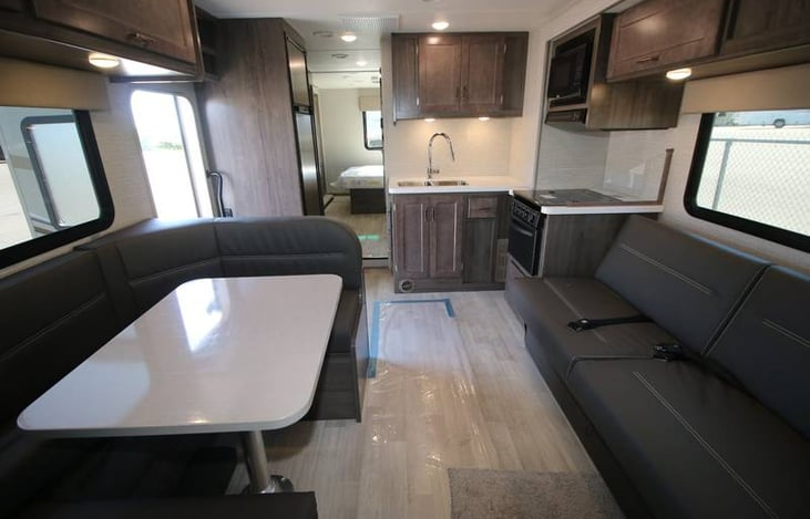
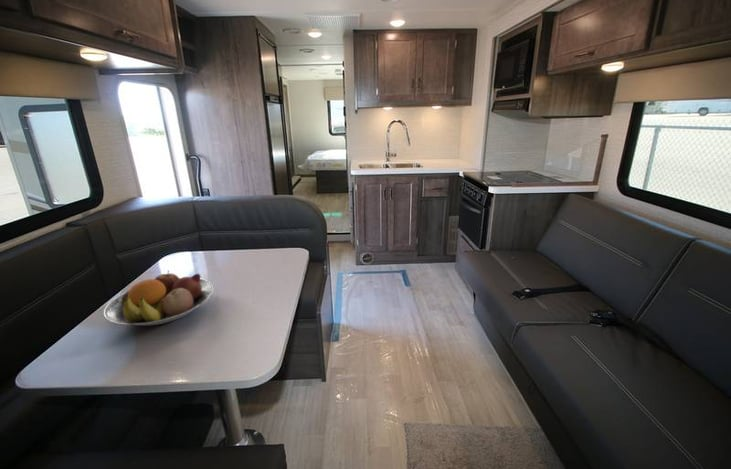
+ fruit bowl [103,269,215,326]
